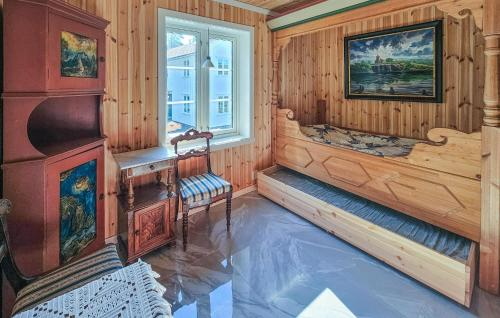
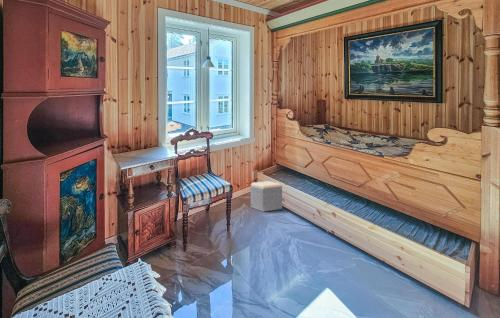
+ footstool [250,180,283,213]
